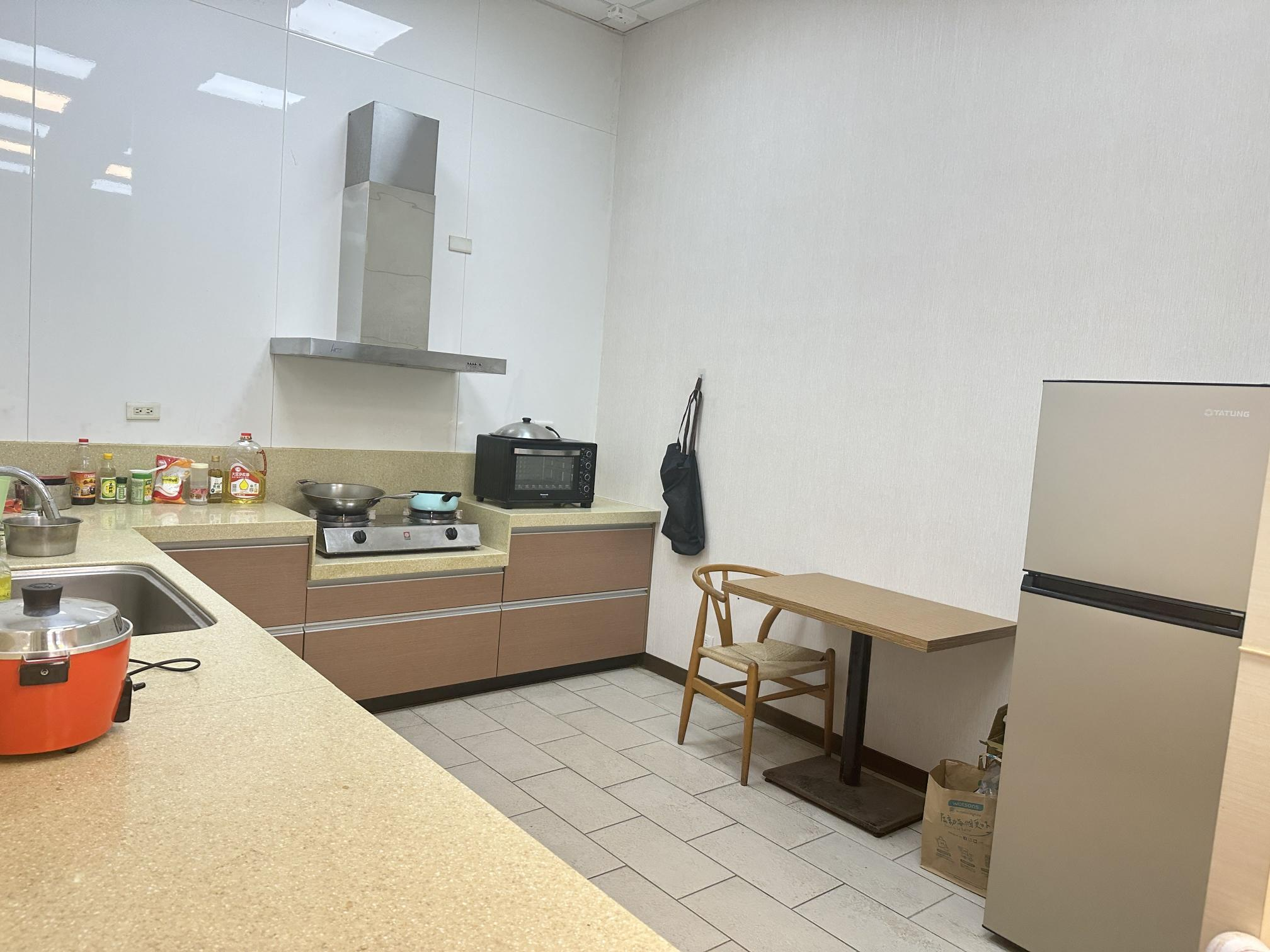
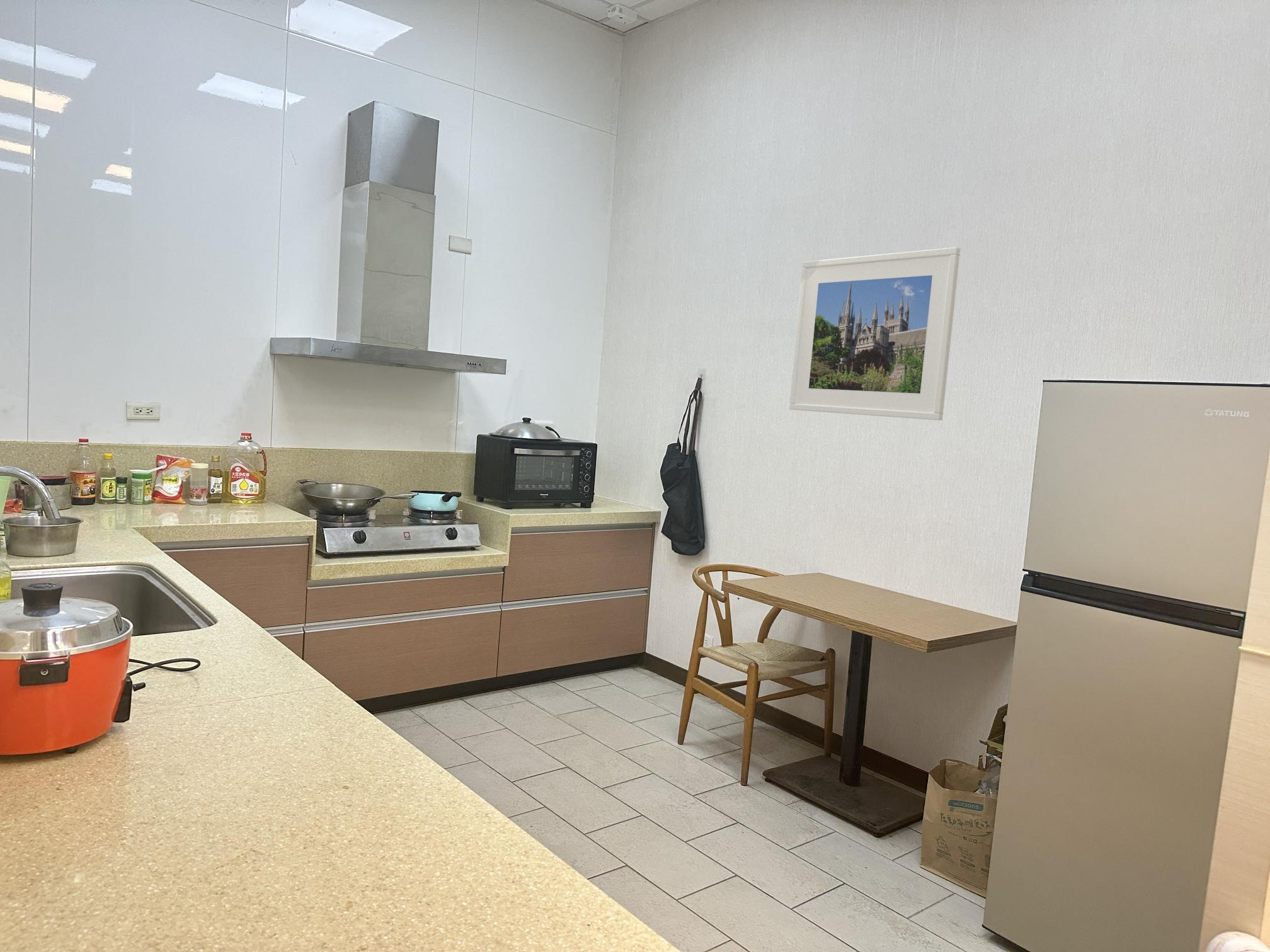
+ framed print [789,247,961,421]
